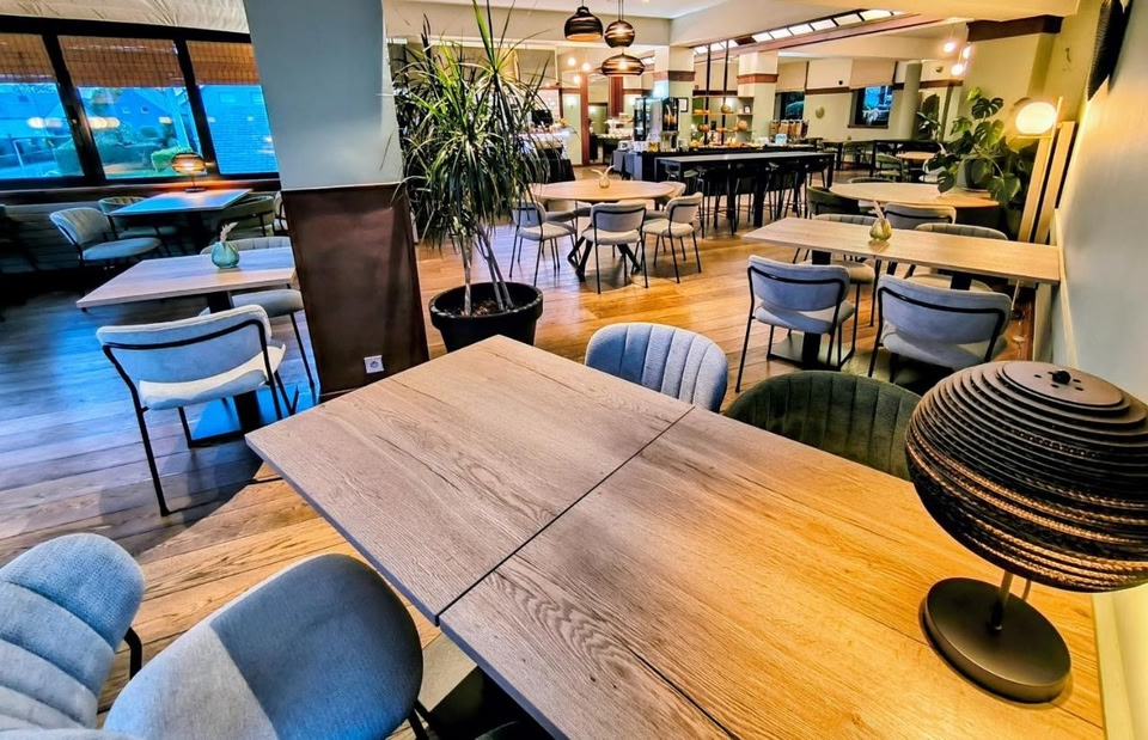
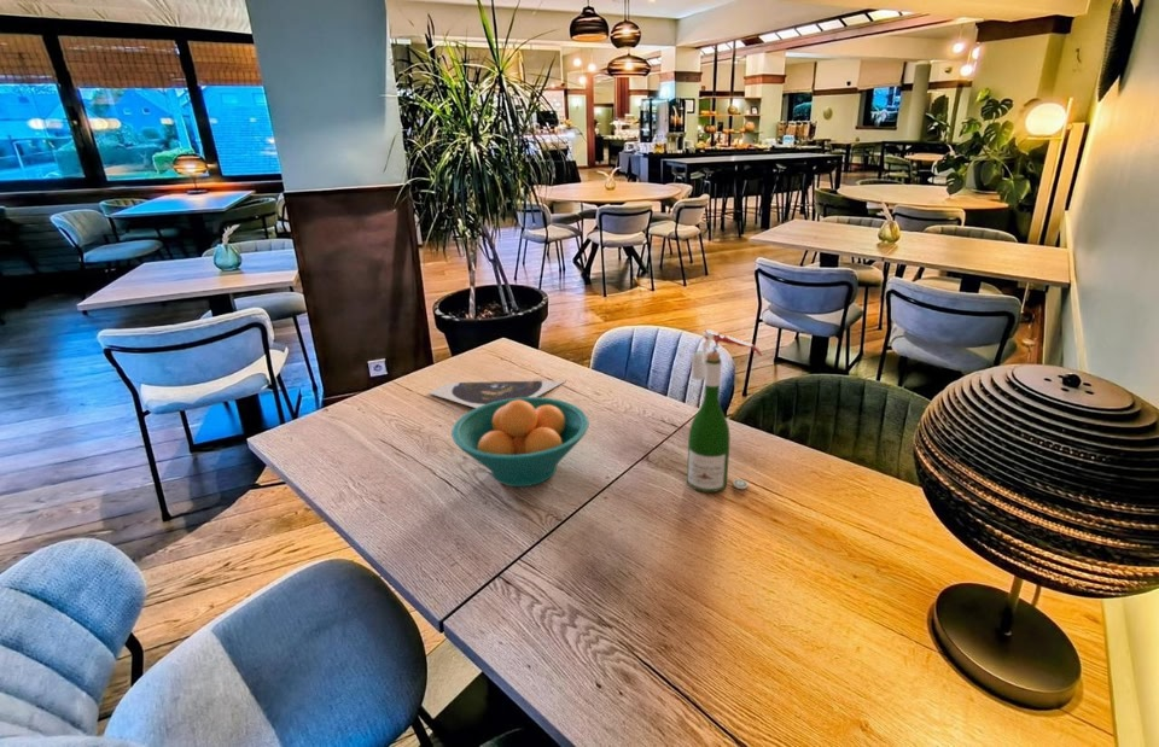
+ wine bottle [686,328,763,494]
+ fruit bowl [450,396,590,488]
+ plate [426,379,569,409]
